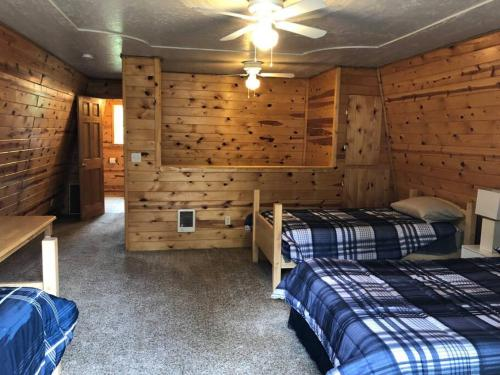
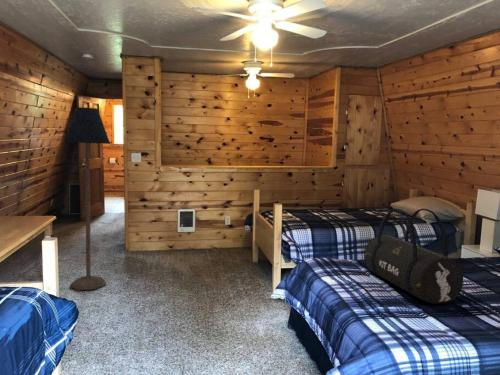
+ floor lamp [62,106,111,291]
+ duffel bag [363,208,464,305]
